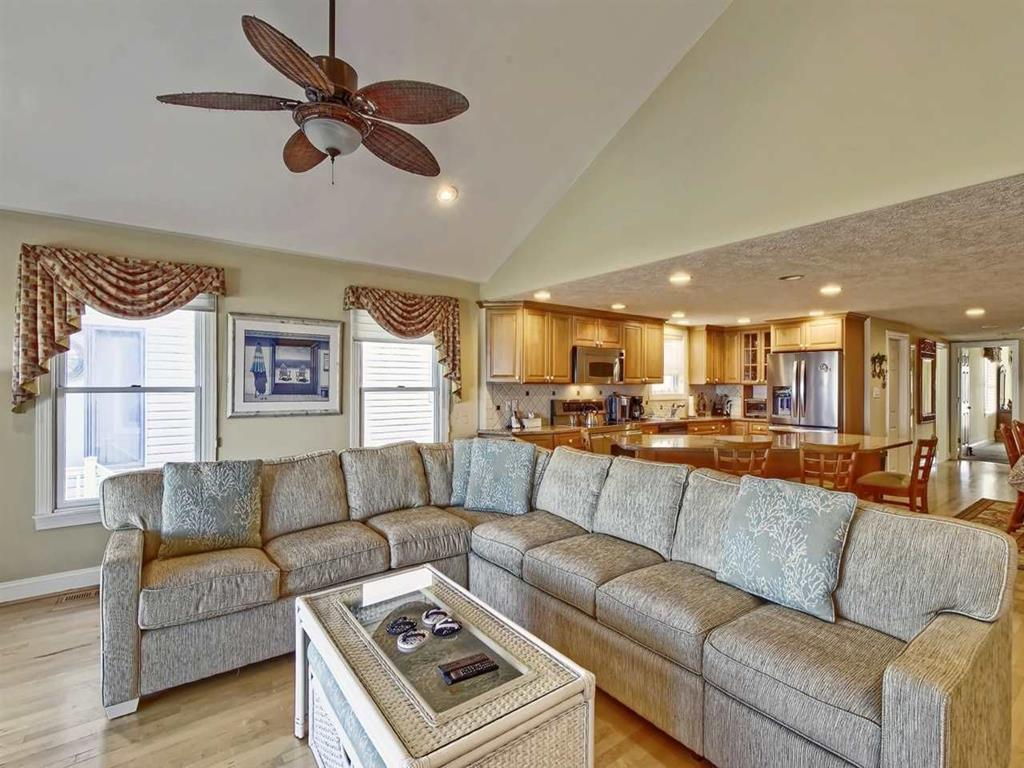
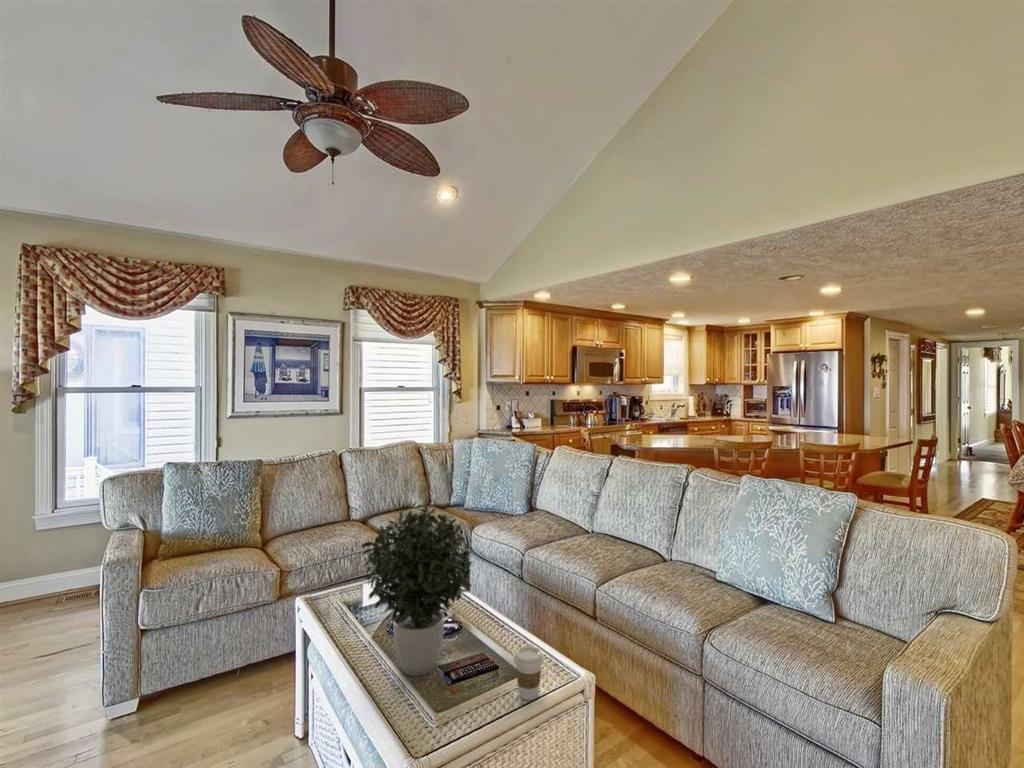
+ coffee cup [512,645,545,701]
+ potted plant [360,505,475,677]
